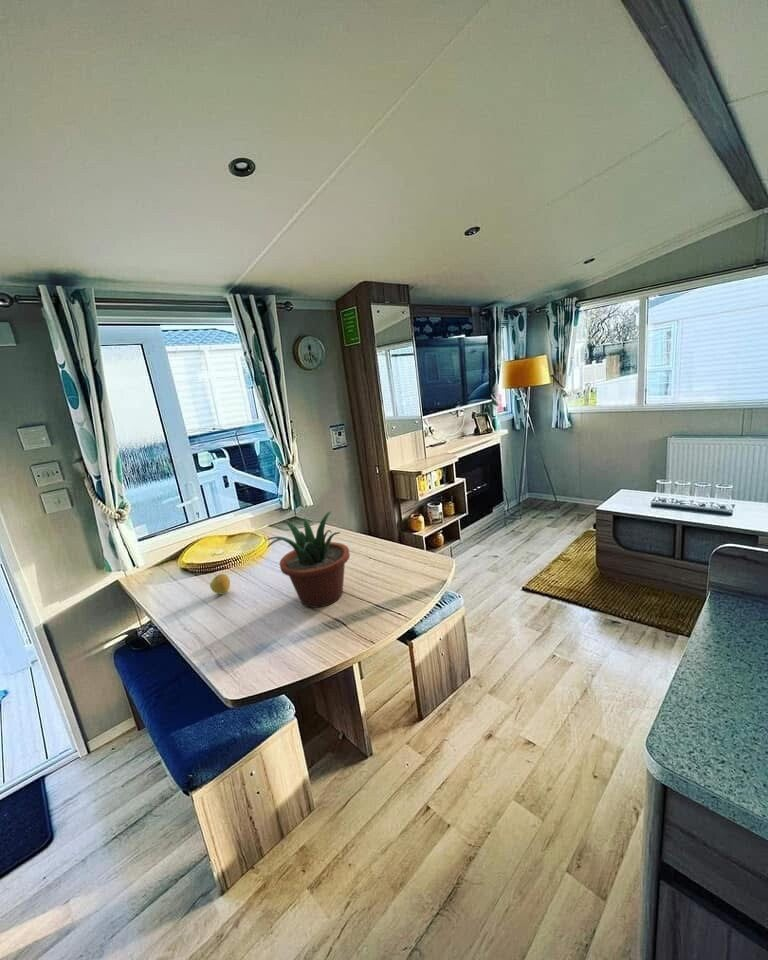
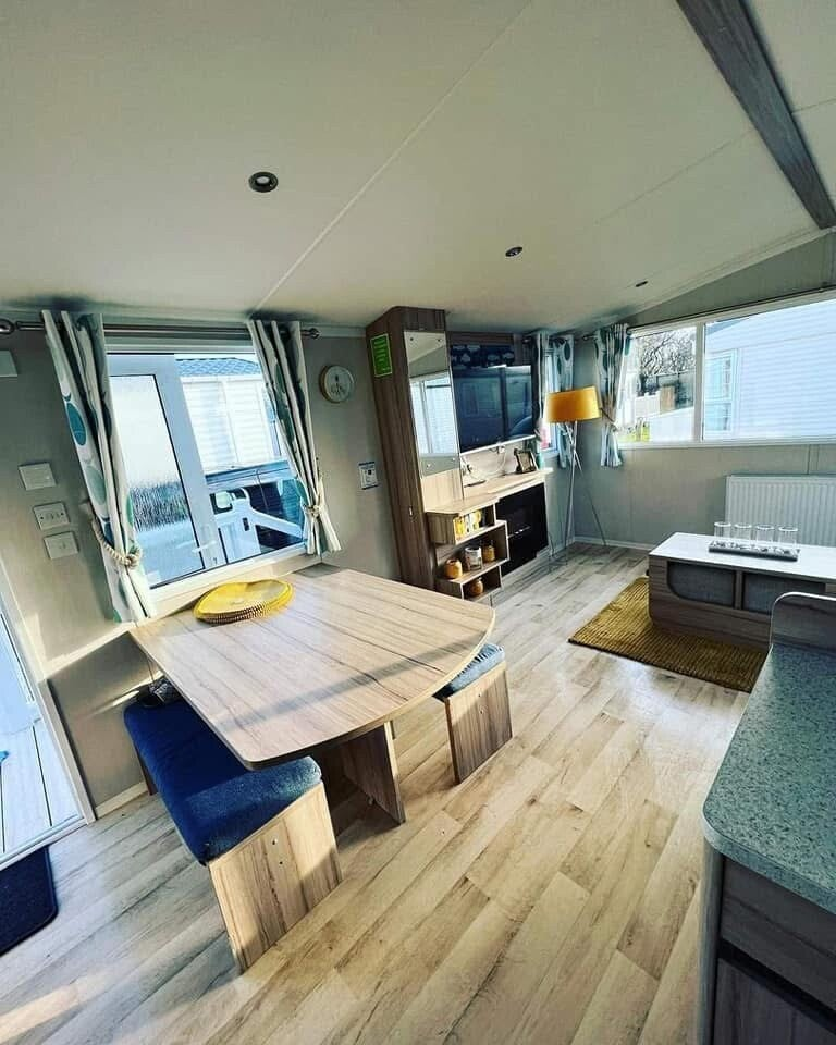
- apple [209,573,231,596]
- potted plant [266,510,351,609]
